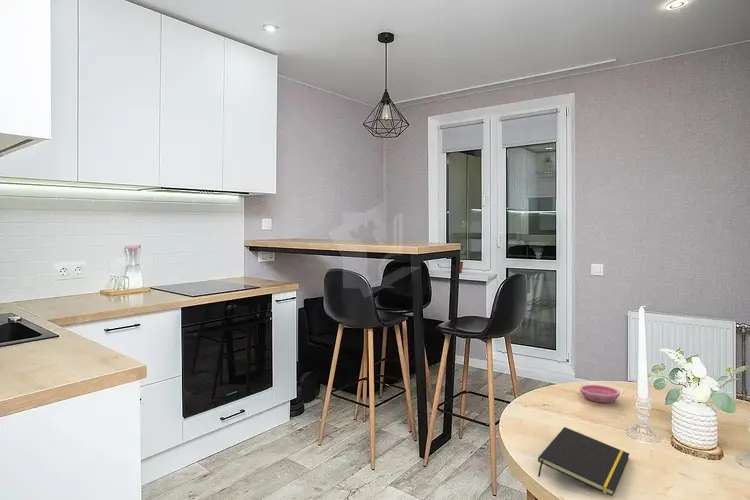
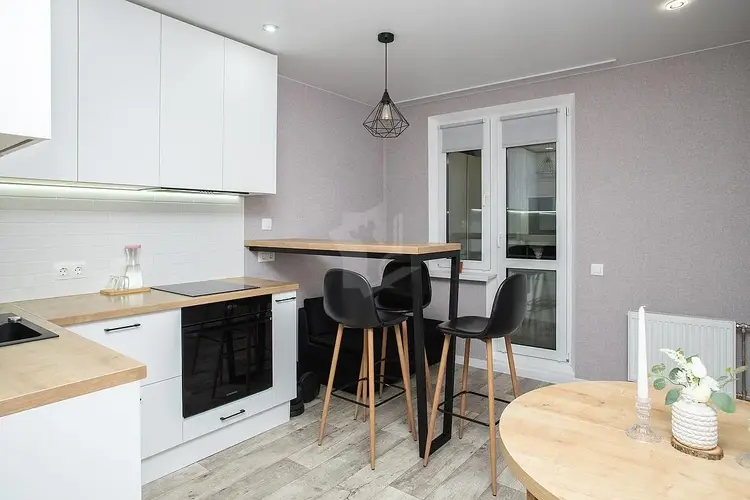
- notepad [537,426,630,497]
- saucer [579,384,621,403]
